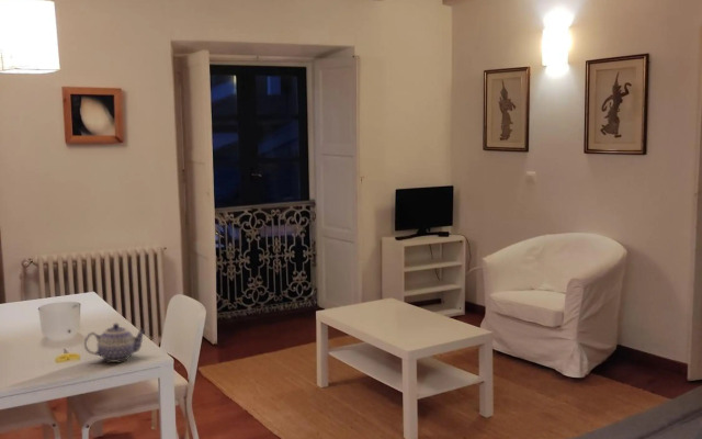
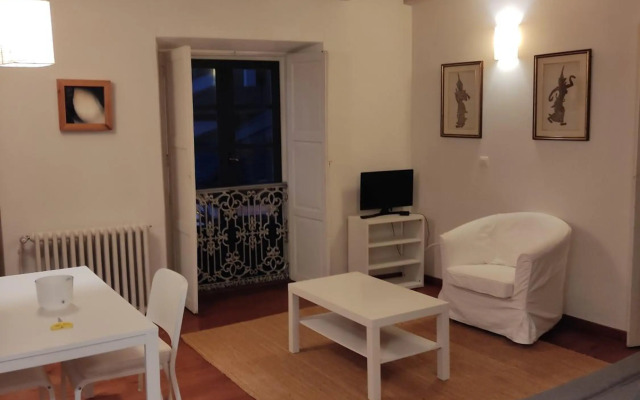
- teapot [83,323,147,363]
